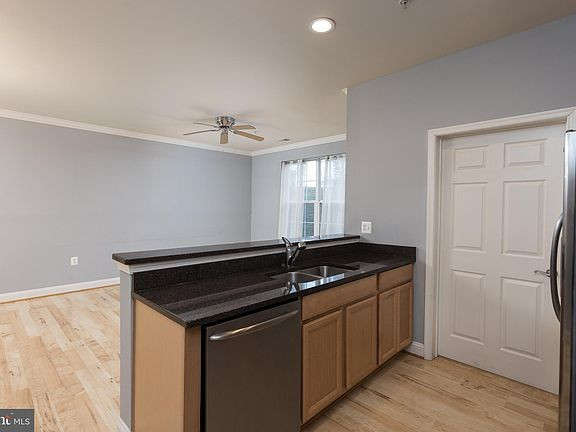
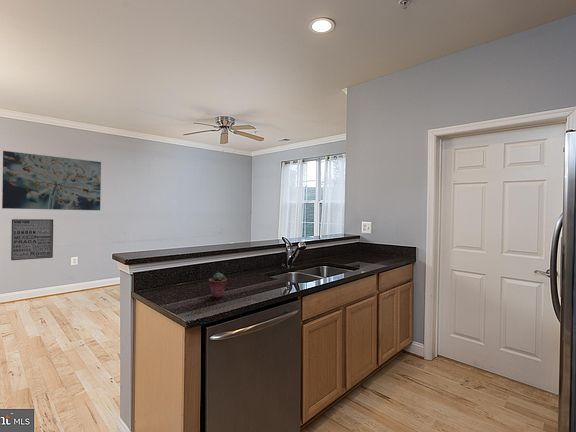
+ potted succulent [207,271,228,298]
+ wall art [10,218,54,261]
+ wall art [1,150,102,211]
